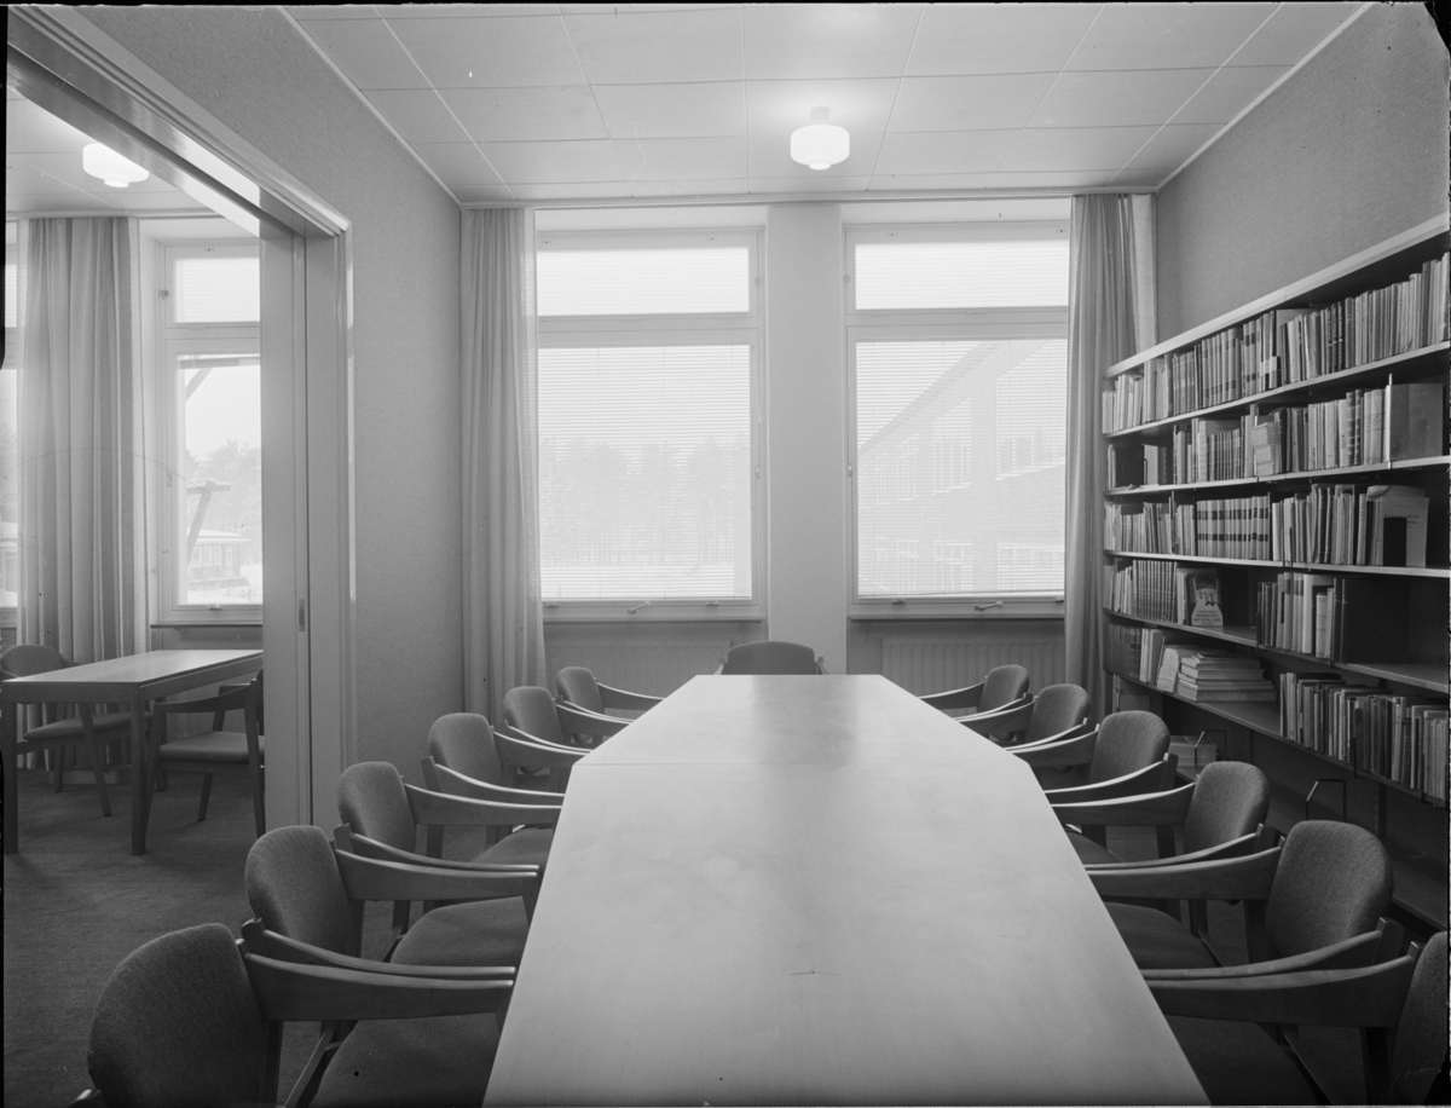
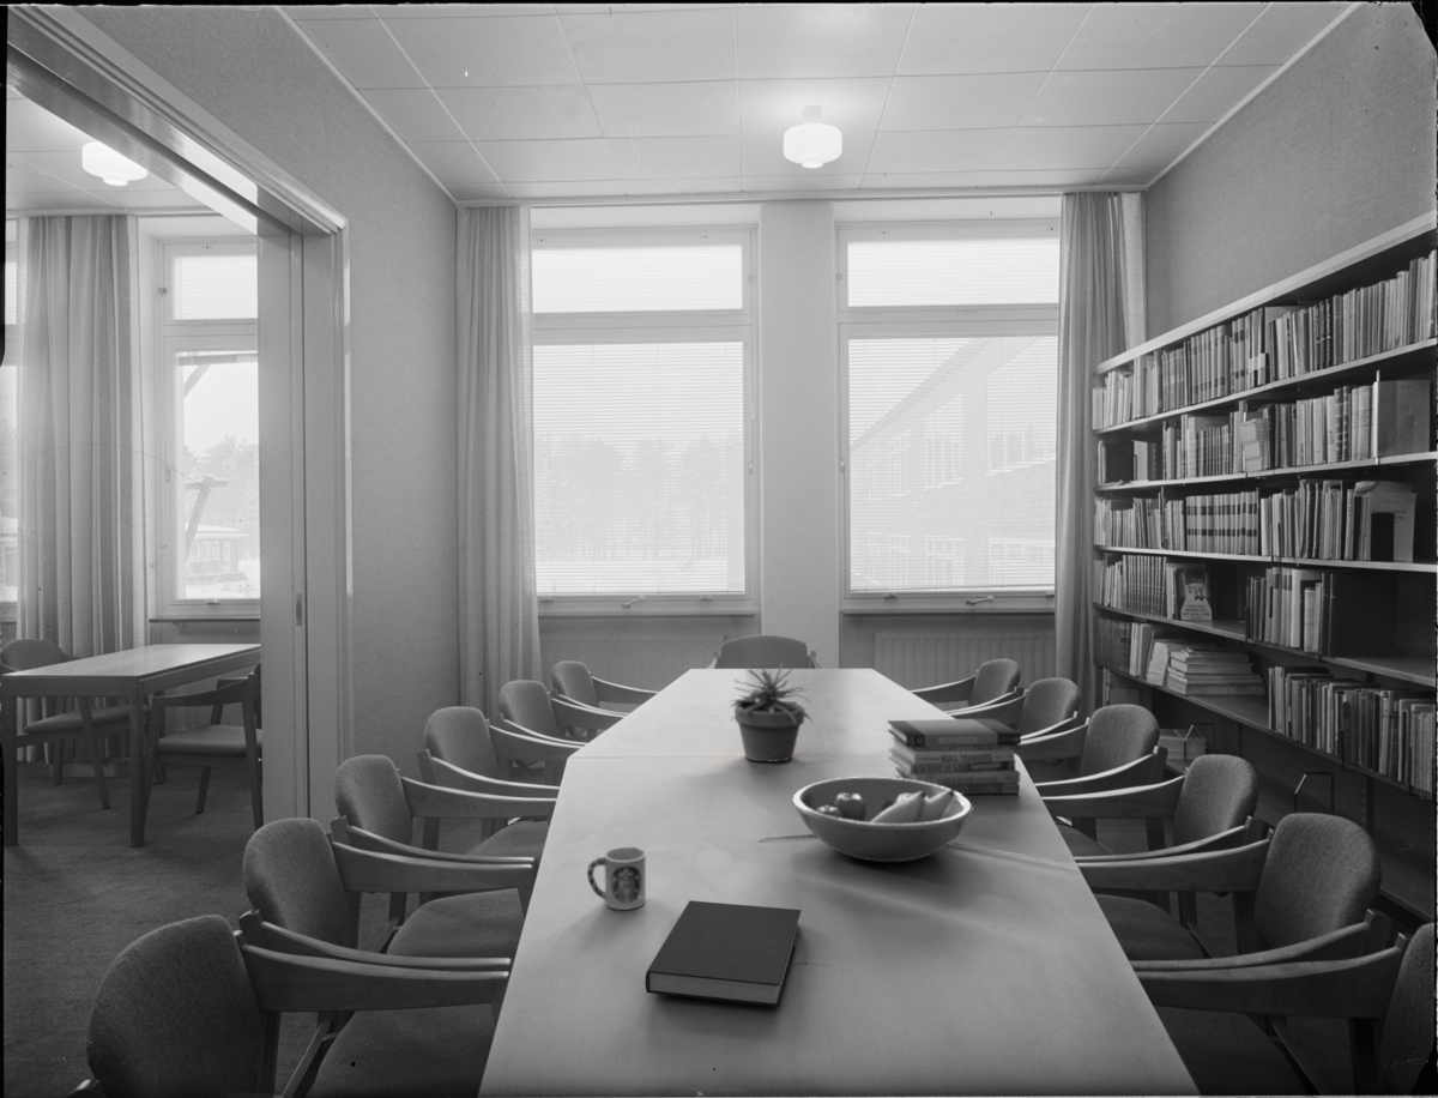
+ notebook [644,899,802,1008]
+ potted plant [730,660,815,764]
+ cup [586,846,647,911]
+ book stack [887,718,1022,796]
+ fruit bowl [791,776,974,863]
